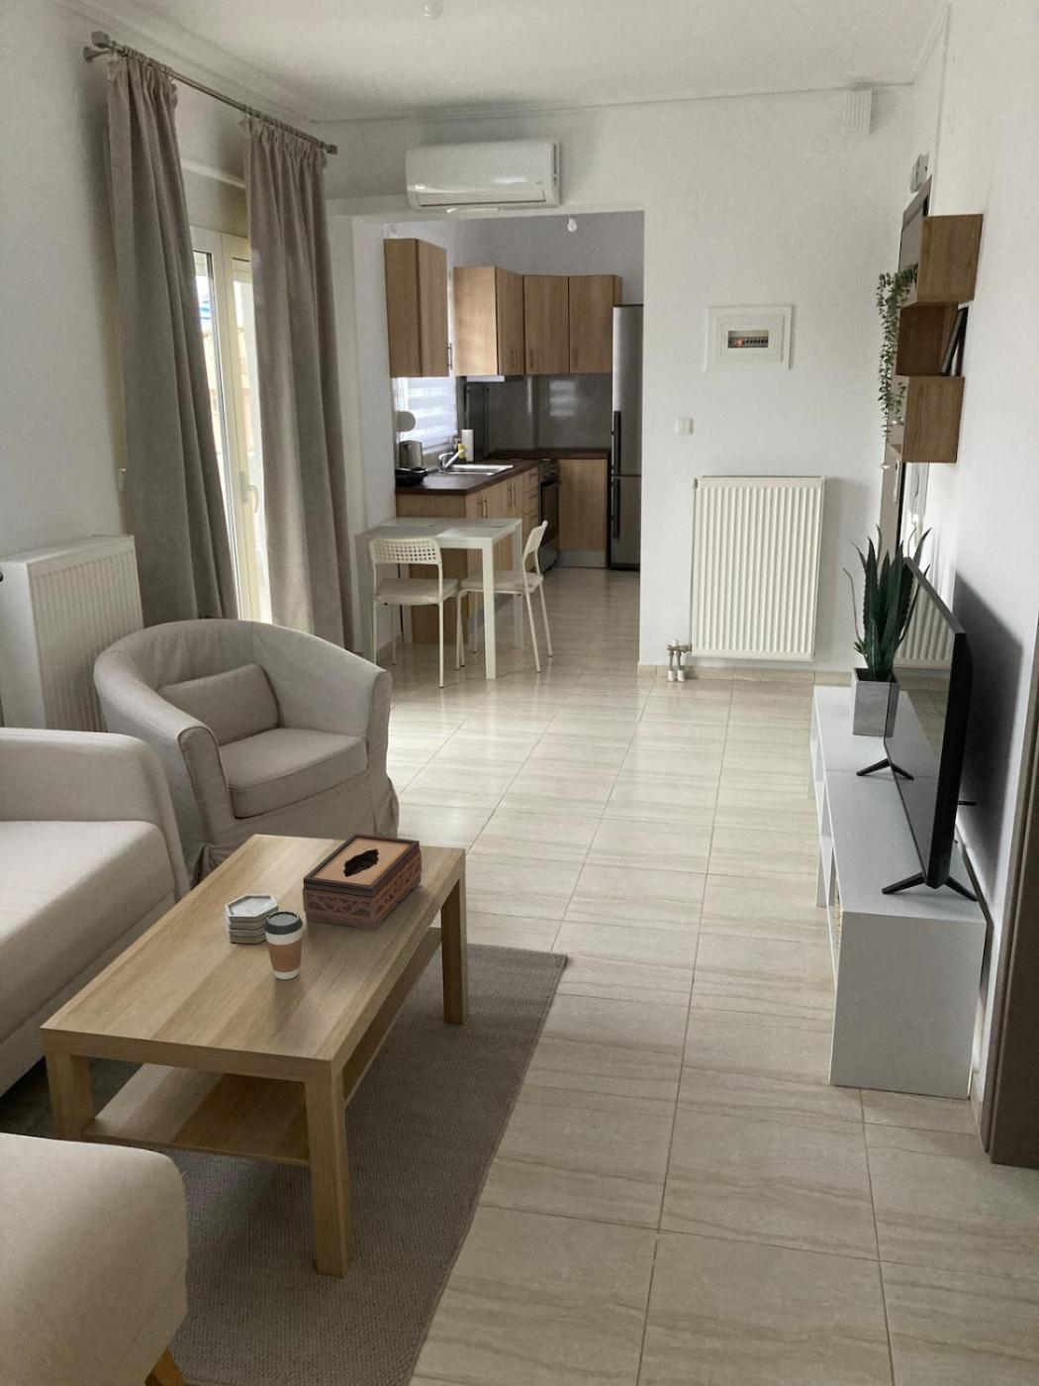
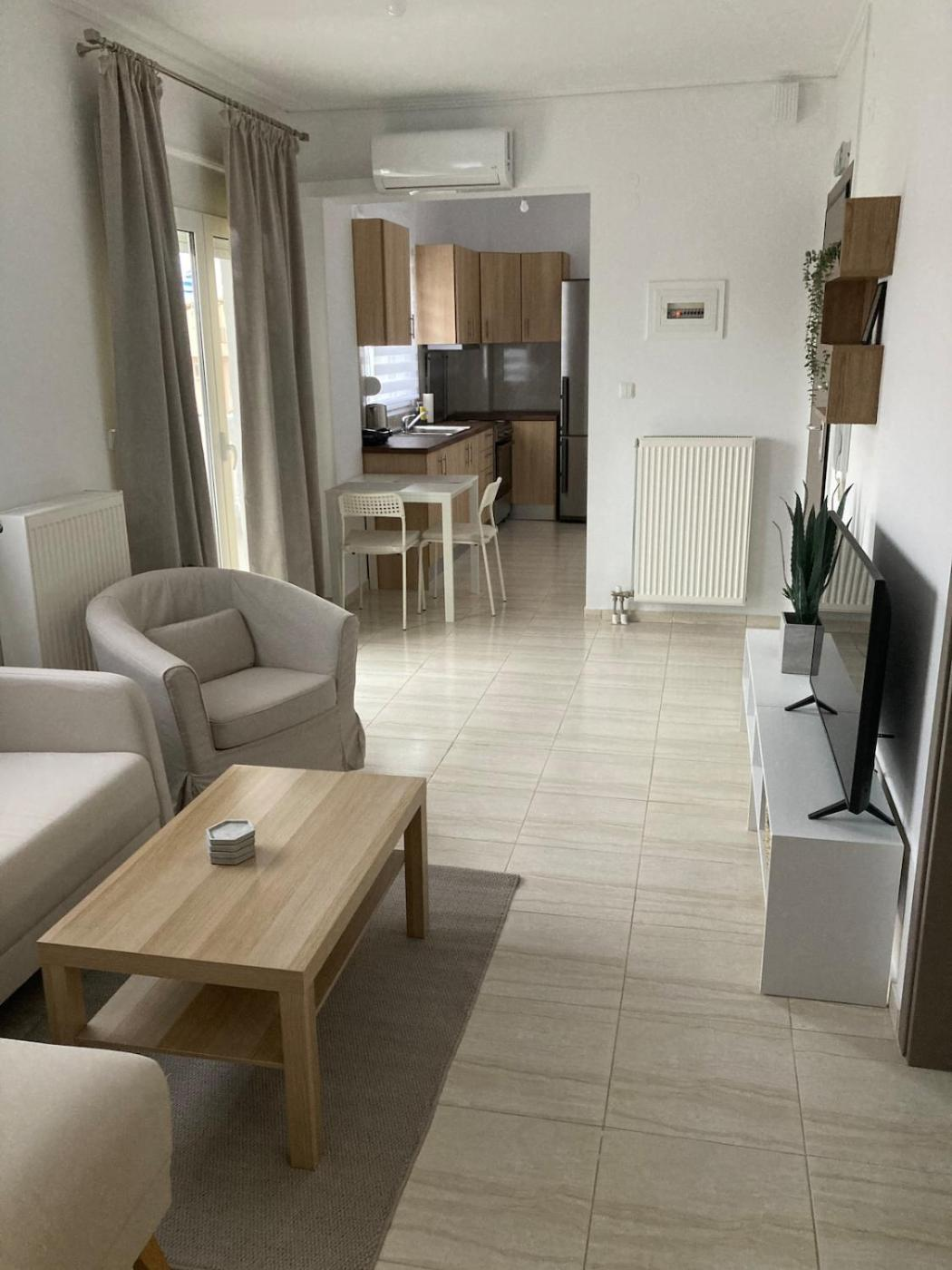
- tissue box [301,833,422,932]
- coffee cup [263,910,303,980]
